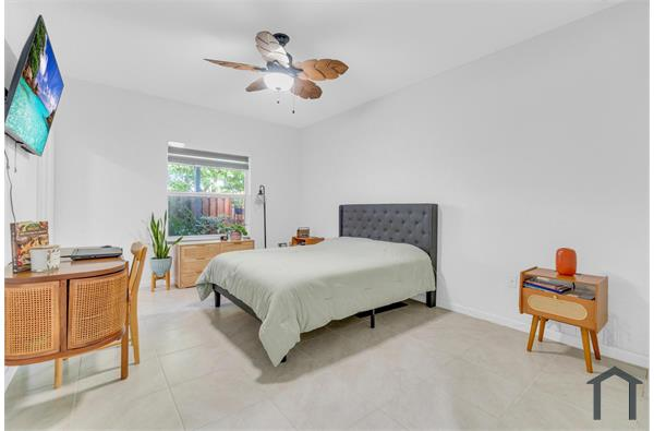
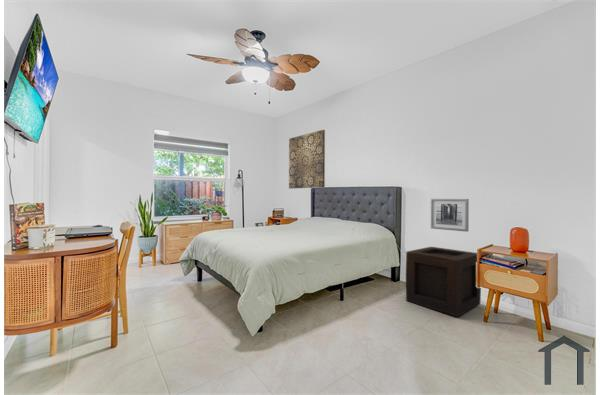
+ wall art [288,129,326,190]
+ wall art [430,198,470,233]
+ wooden crate [405,246,482,318]
